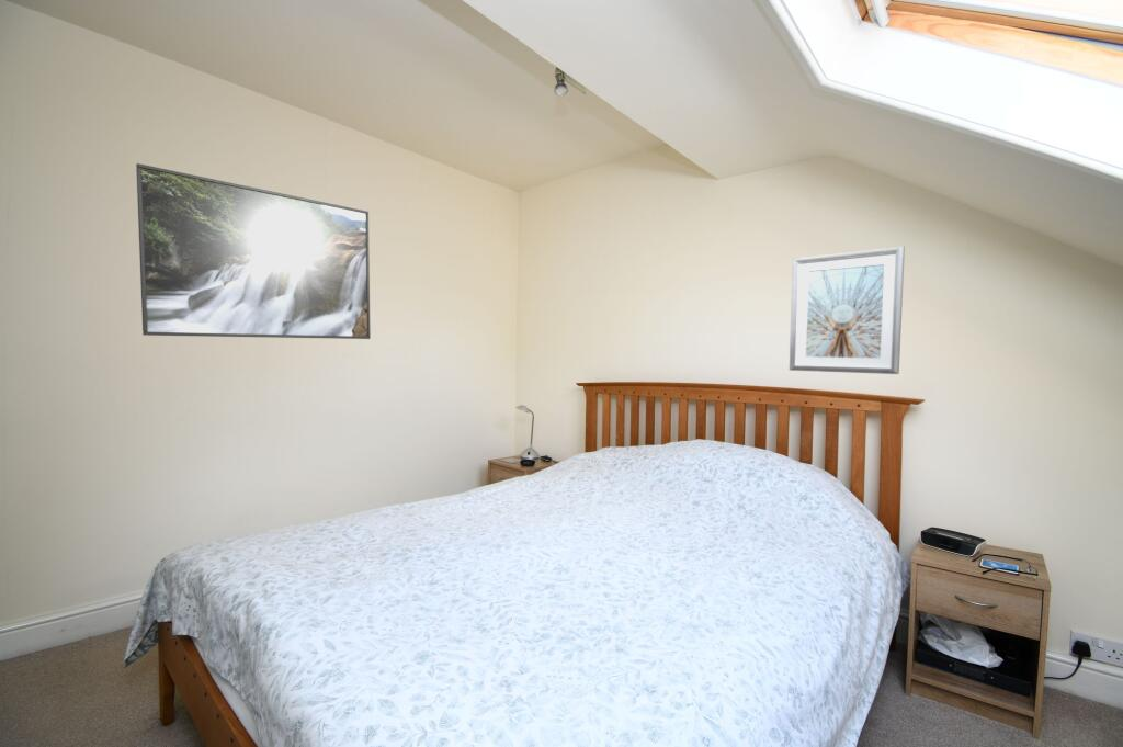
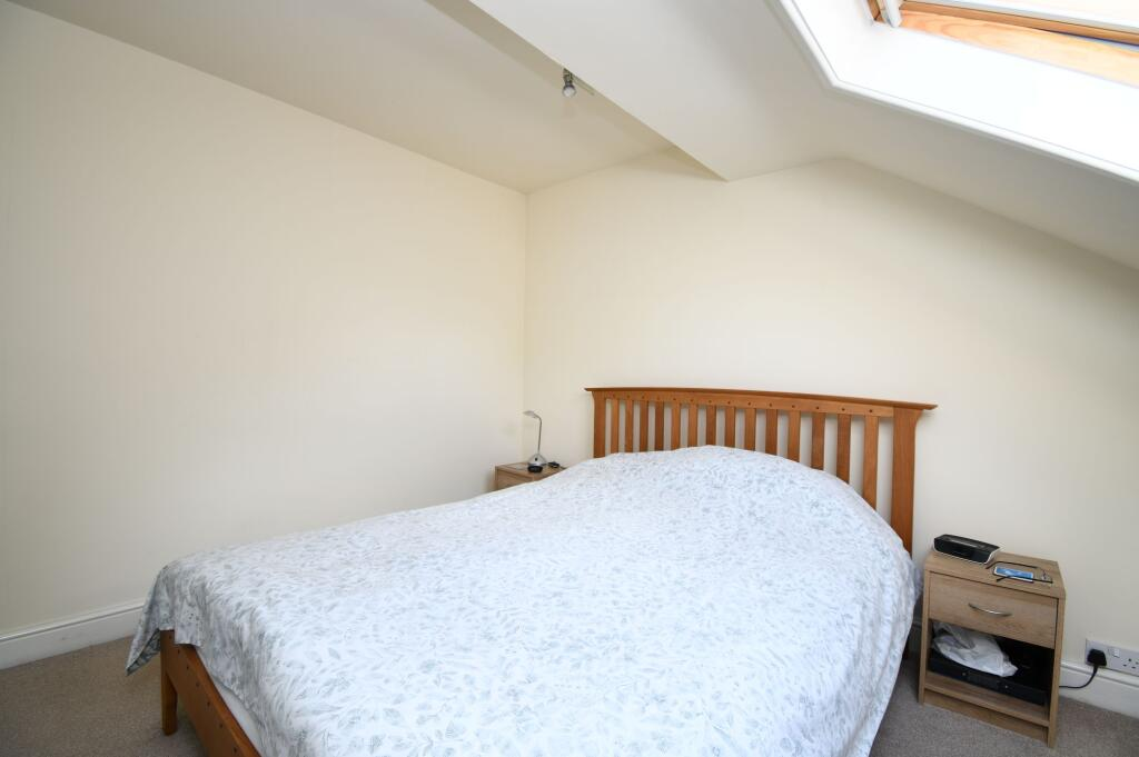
- picture frame [789,245,906,375]
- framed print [135,162,372,340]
